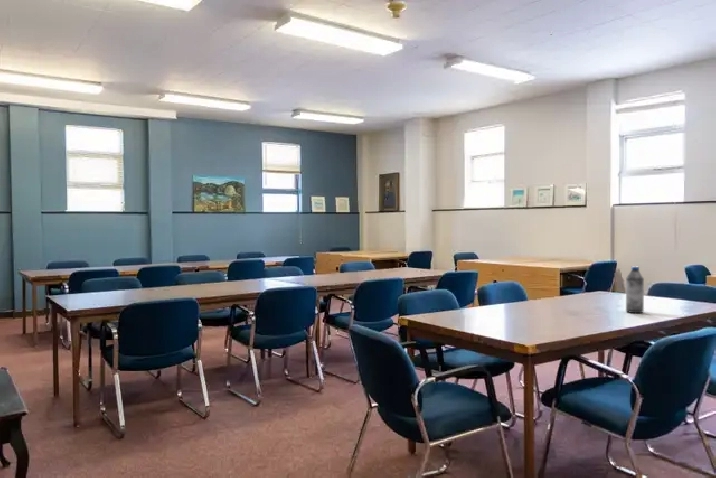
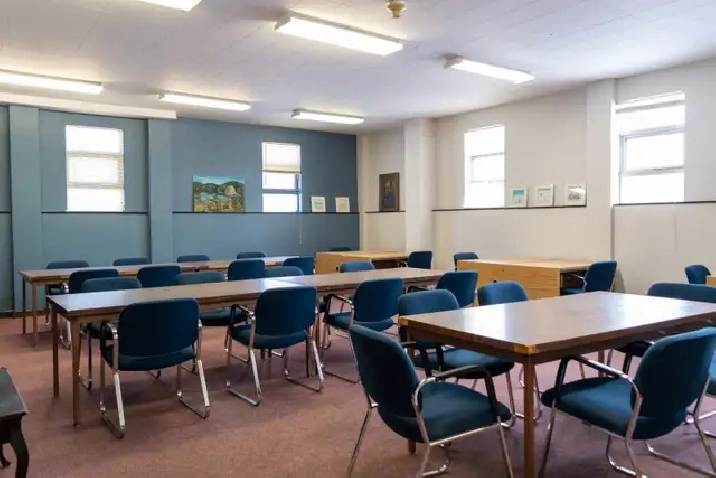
- water bottle [625,265,645,314]
